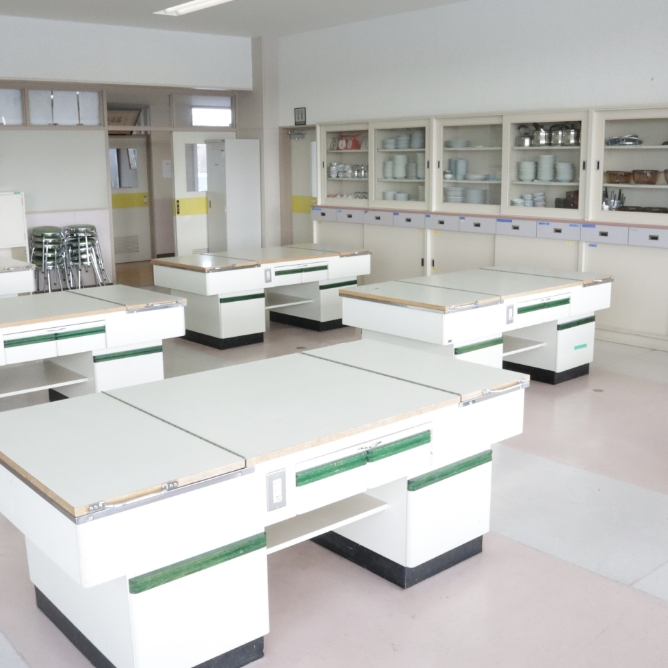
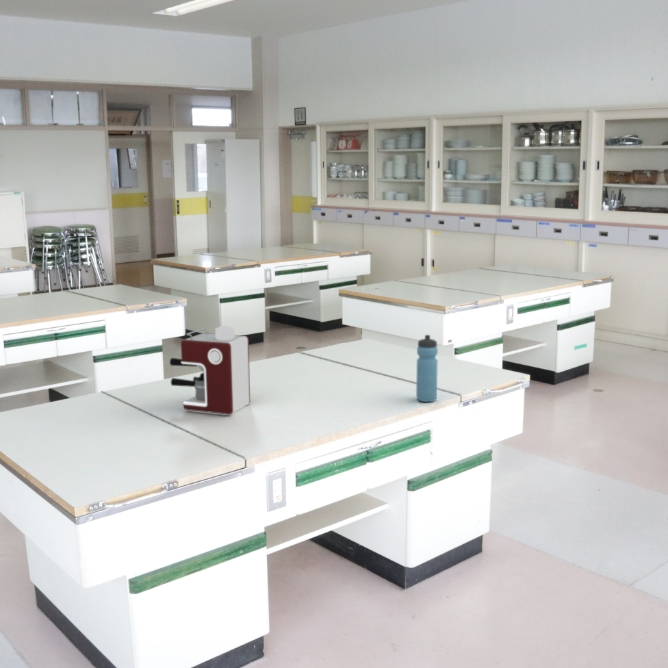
+ water bottle [415,334,439,403]
+ coffee maker [169,325,251,415]
